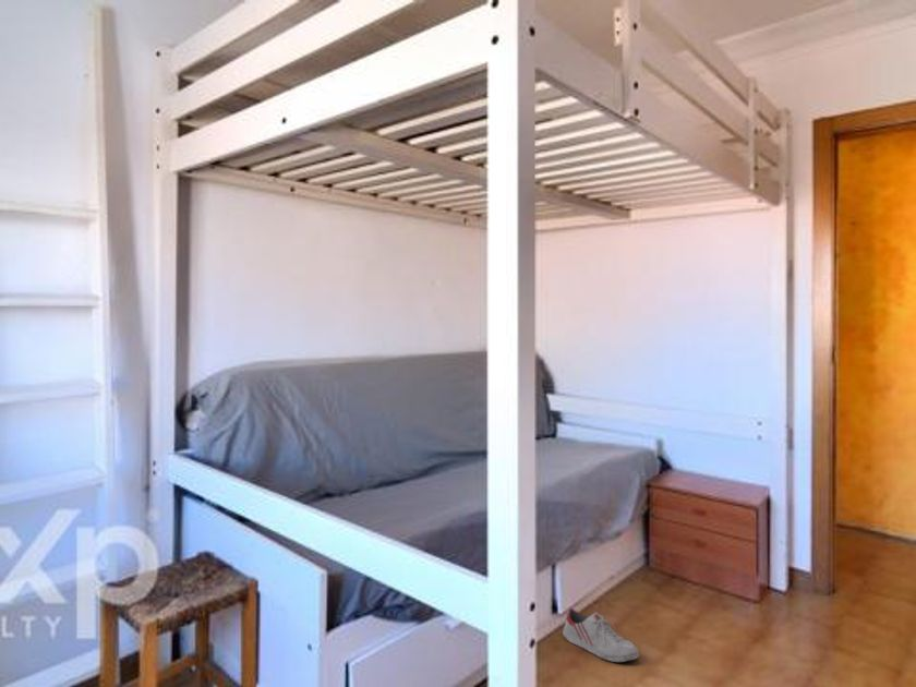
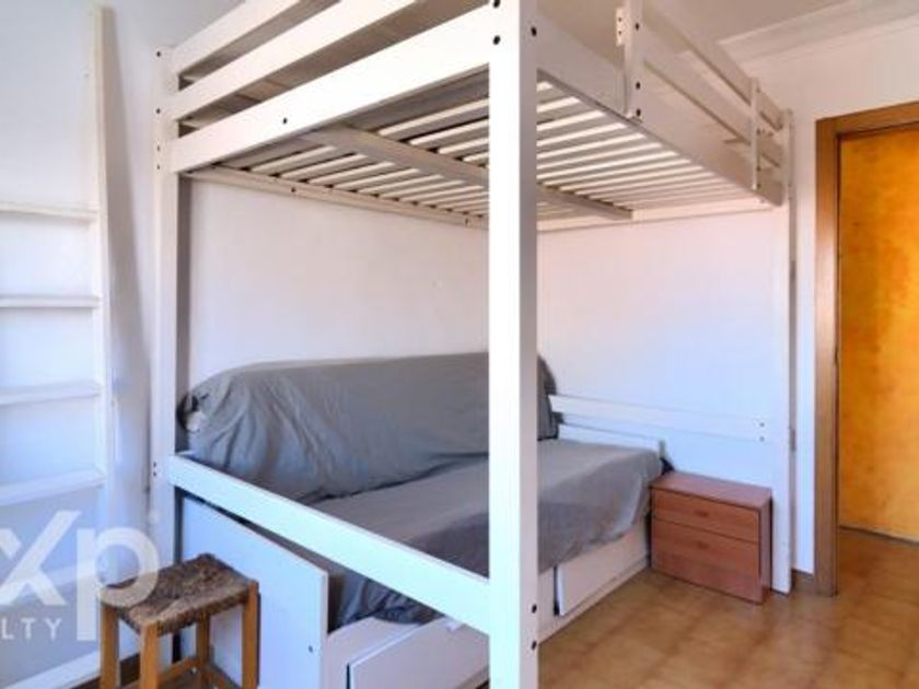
- shoe [562,607,640,663]
